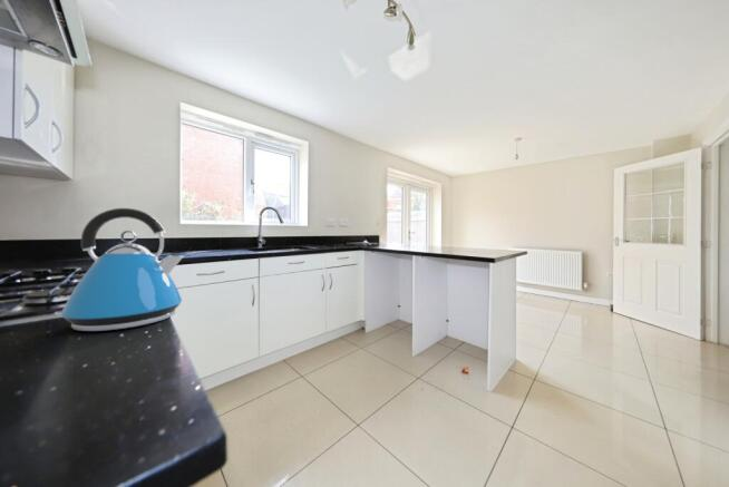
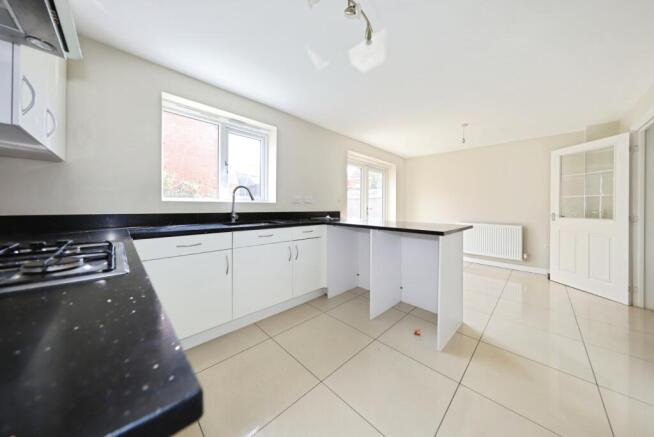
- kettle [54,207,184,332]
